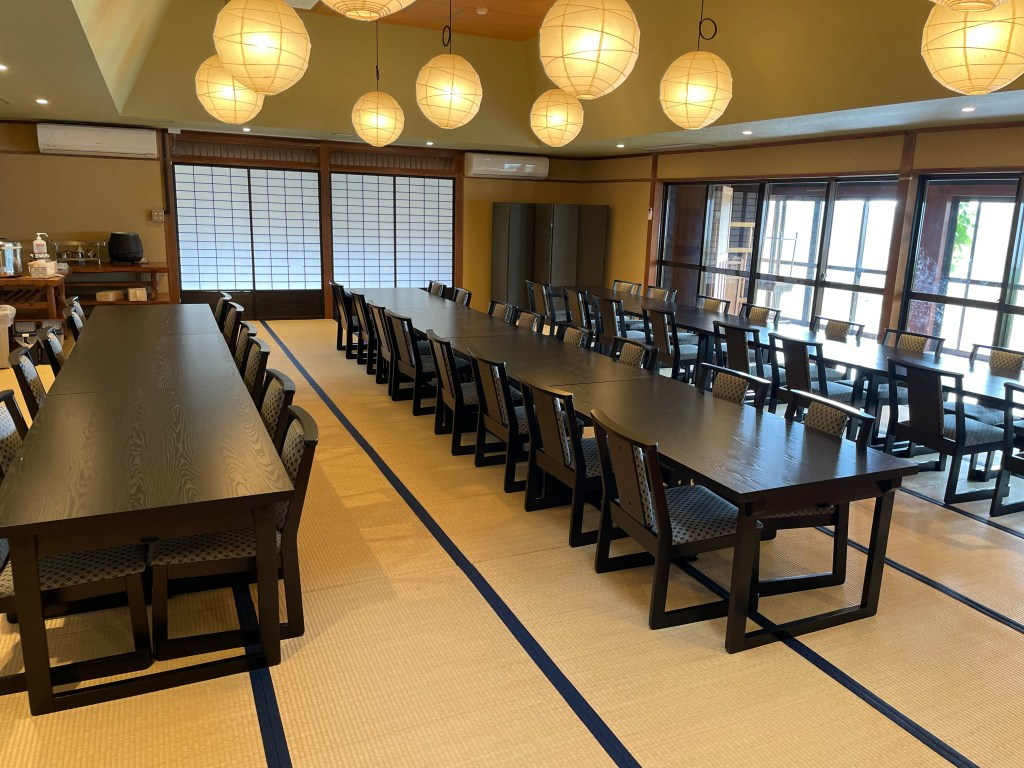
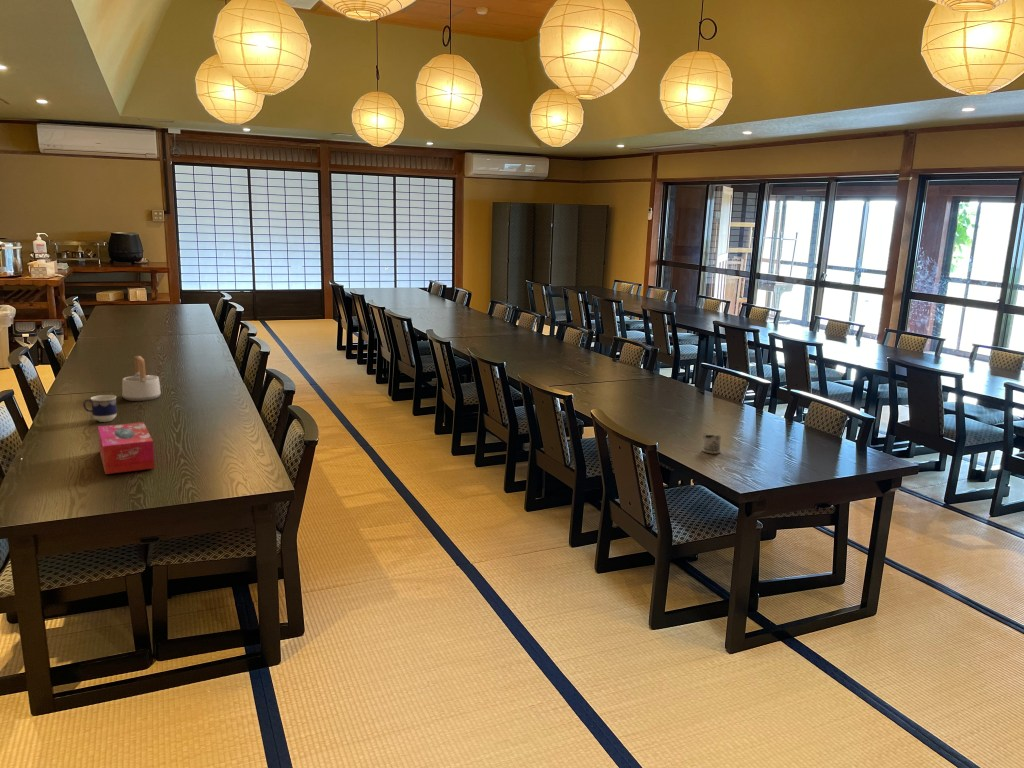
+ teapot [121,355,162,402]
+ tissue box [97,421,156,475]
+ cup [82,394,118,423]
+ tea glass holder [701,432,722,454]
